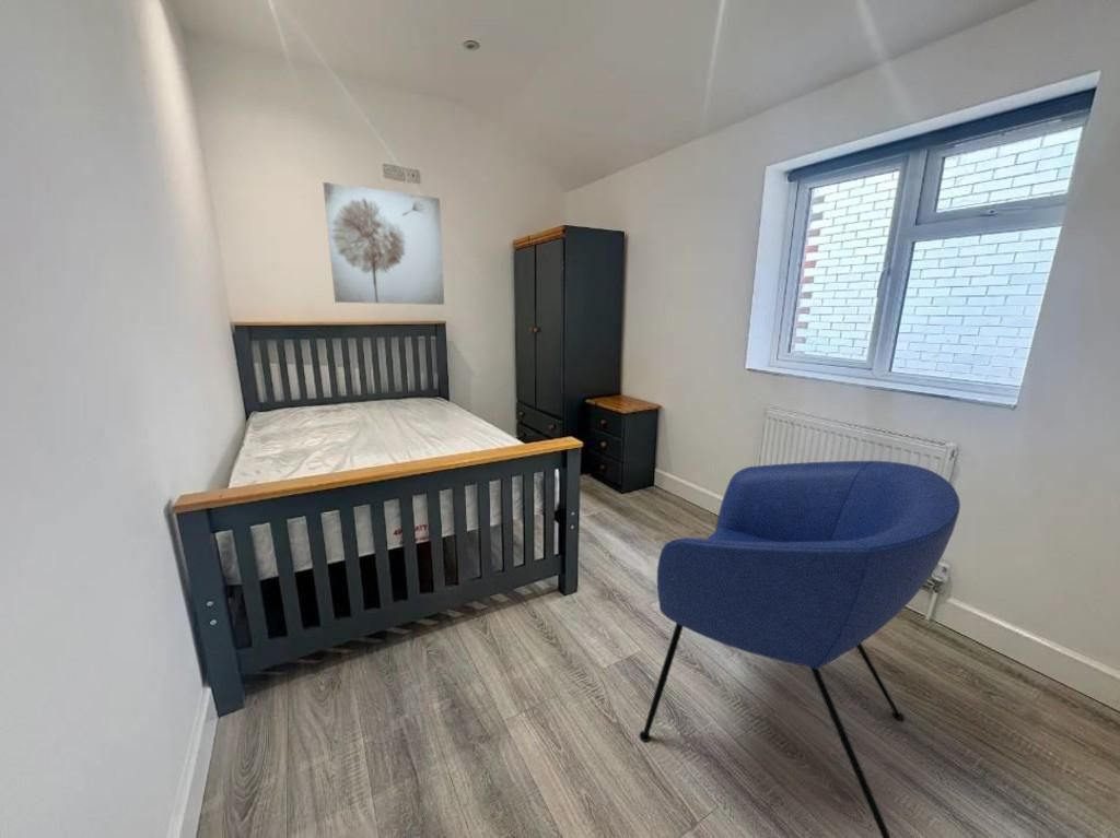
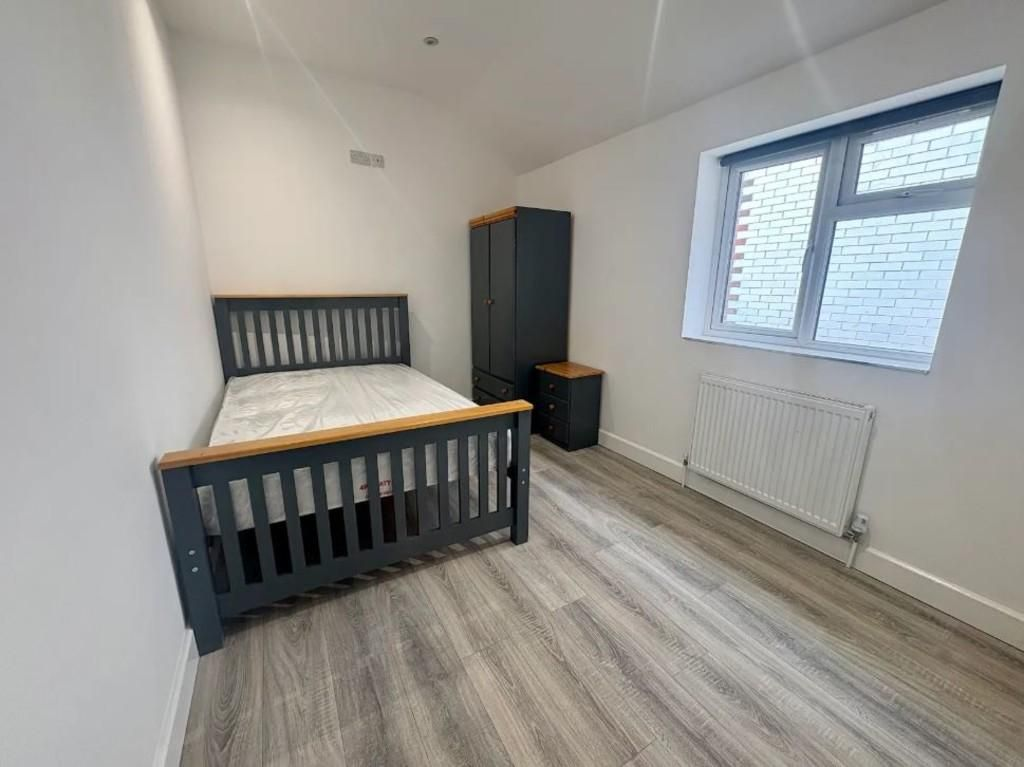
- wall art [323,181,445,306]
- armchair [639,460,961,838]
